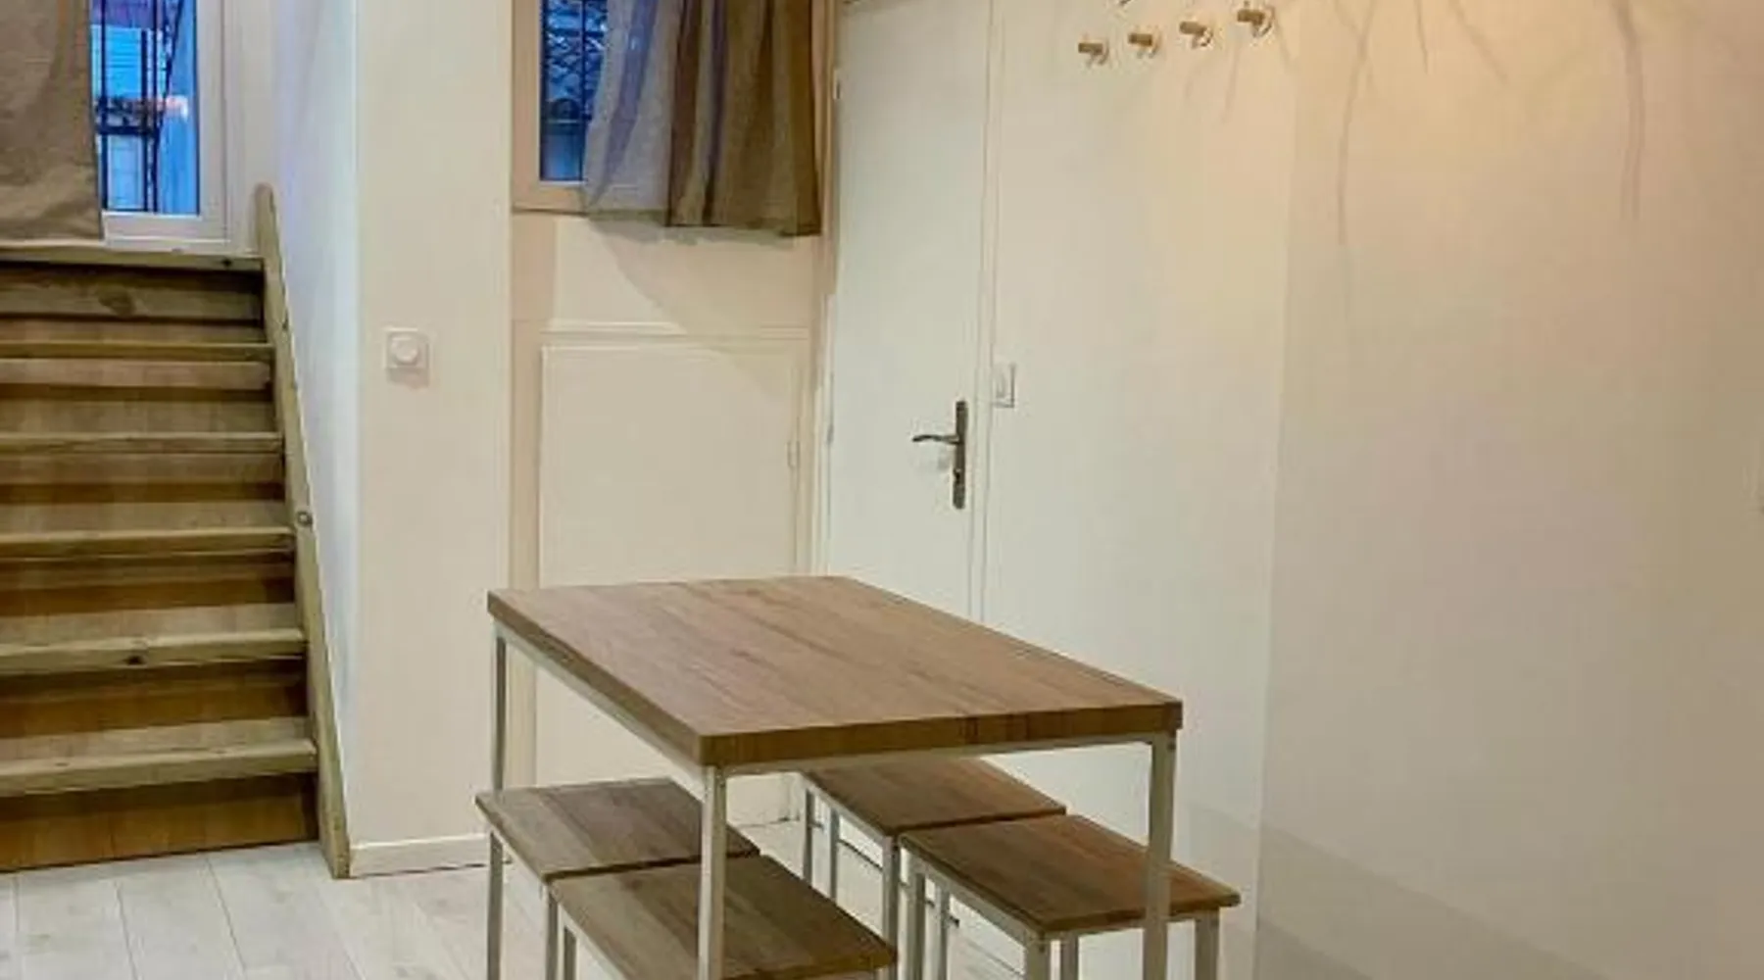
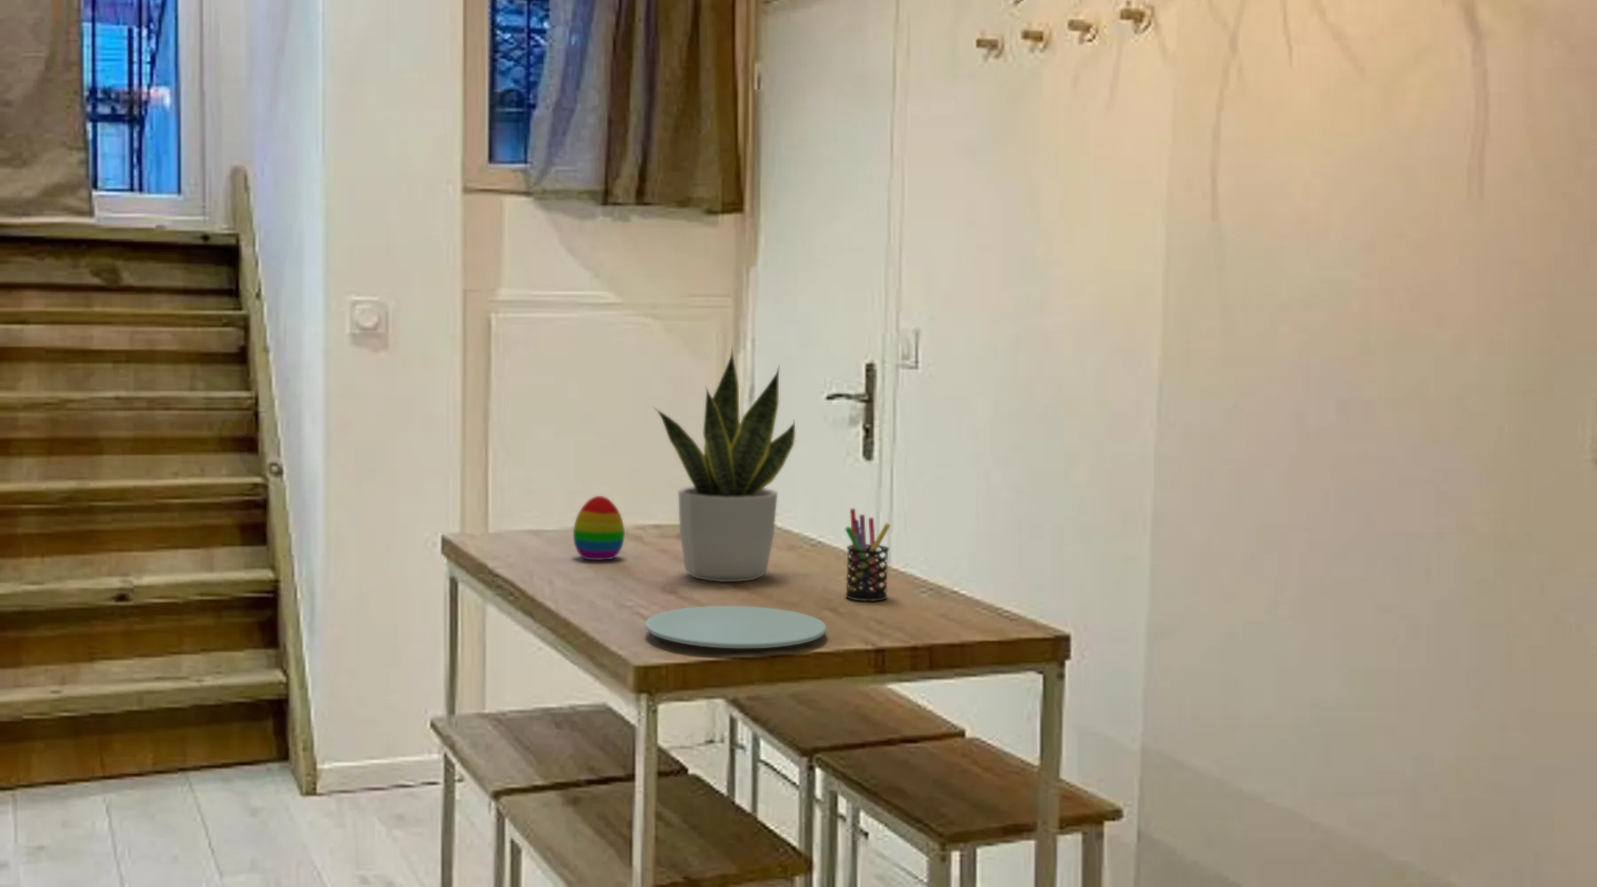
+ paper plate [644,605,828,649]
+ pen holder [844,507,891,602]
+ potted plant [653,346,796,582]
+ decorative egg [572,495,626,560]
